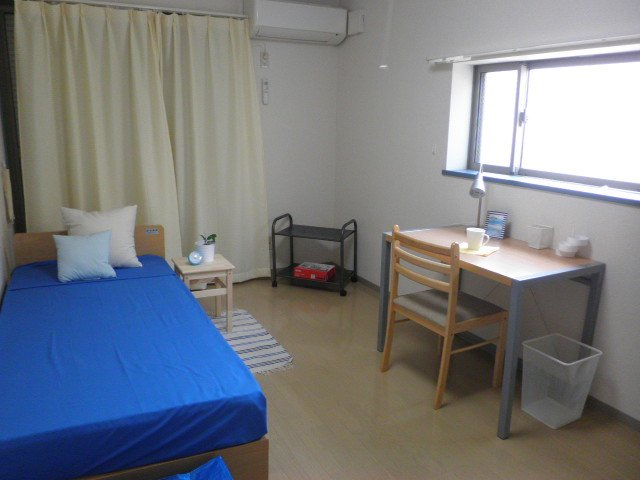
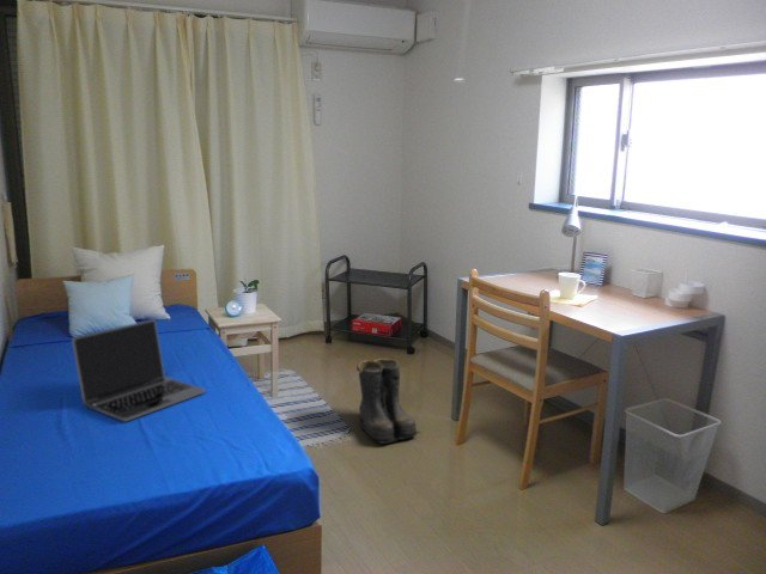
+ boots [355,358,421,445]
+ laptop [71,318,206,422]
